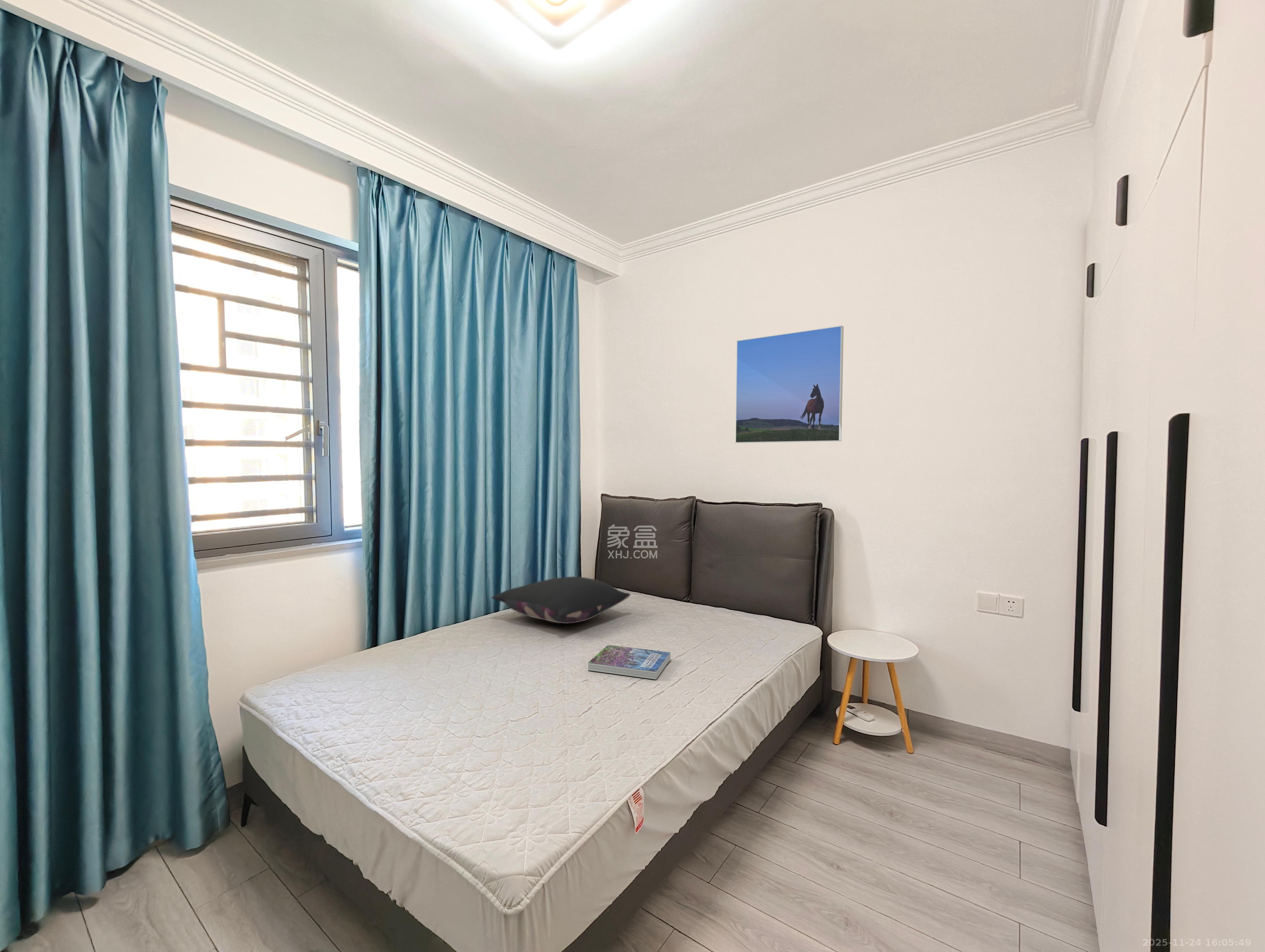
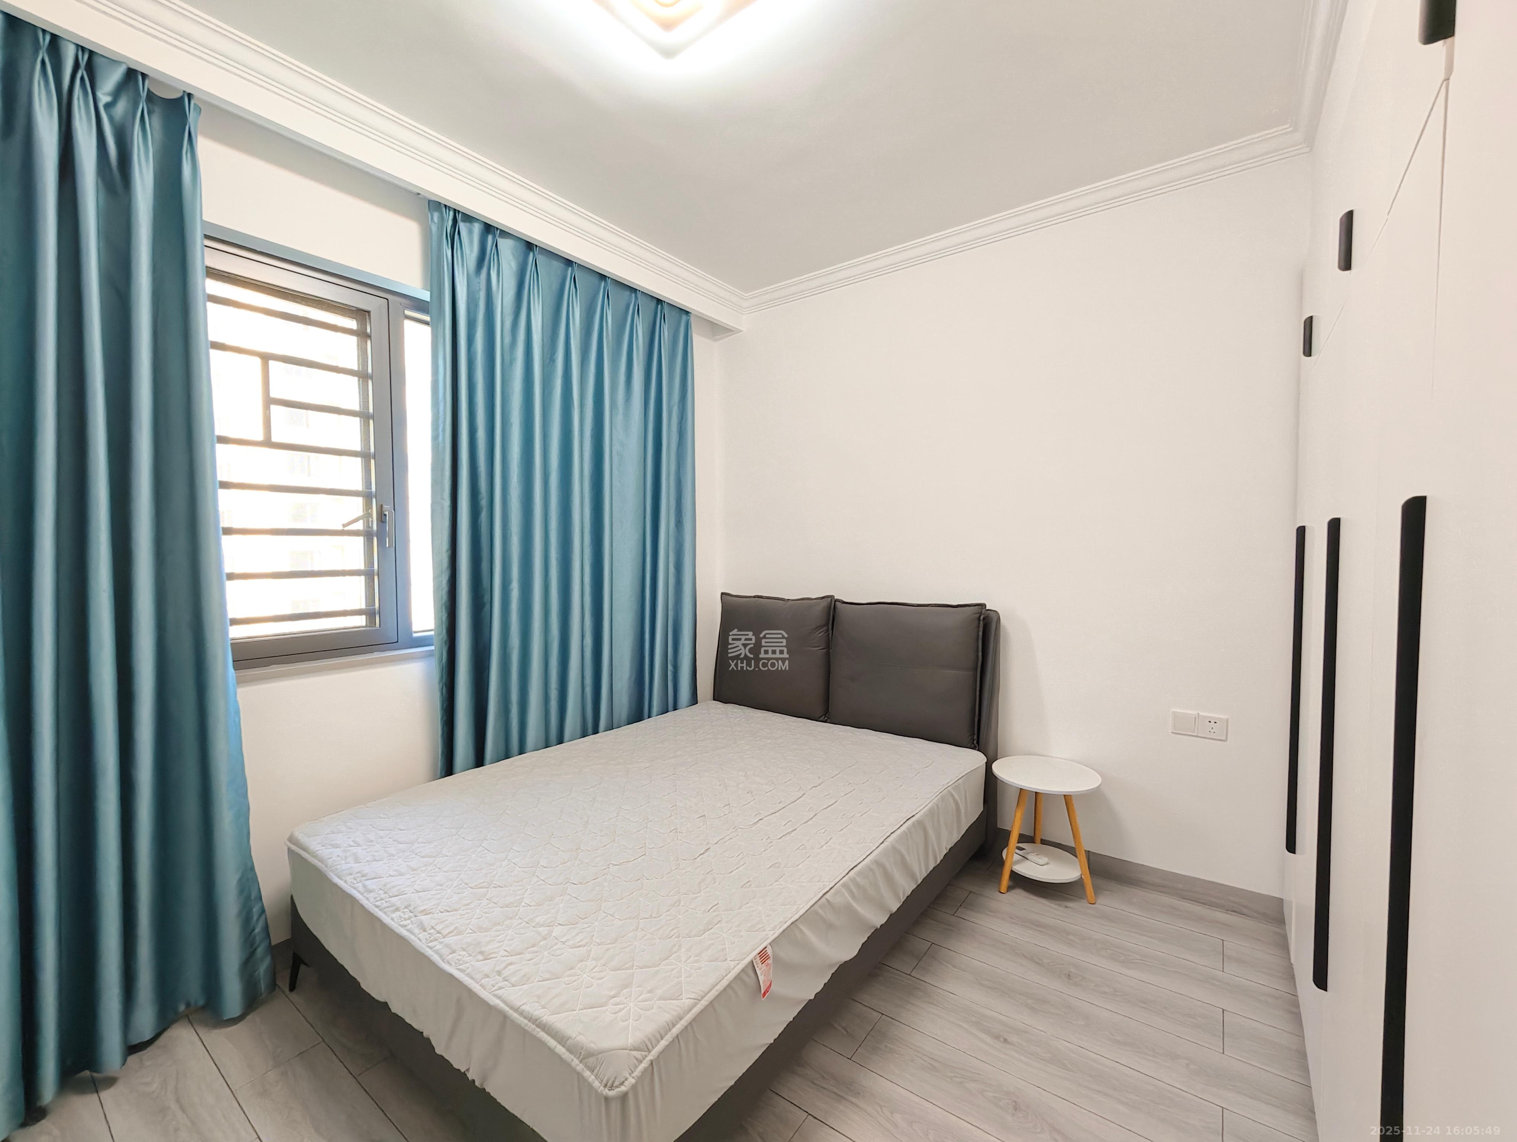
- book [588,645,671,680]
- pillow [491,576,631,624]
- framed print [735,325,844,443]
